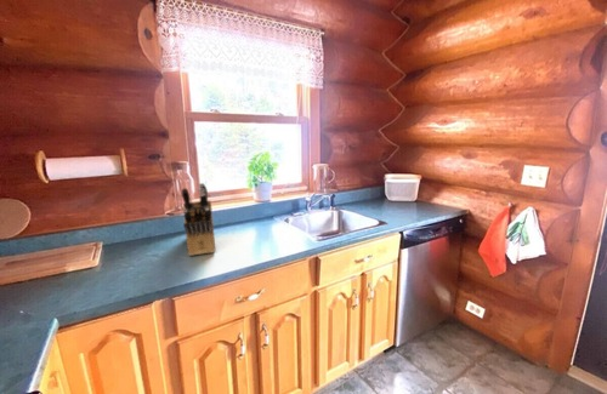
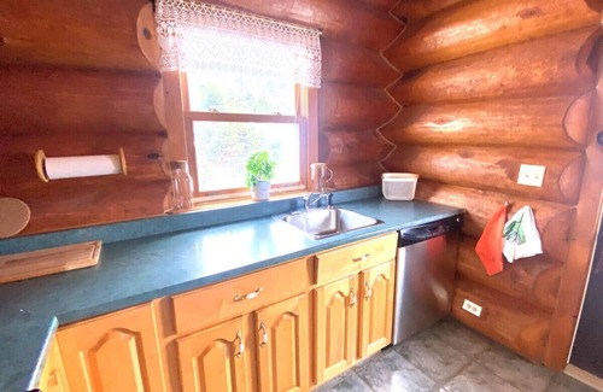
- knife block [181,182,216,257]
